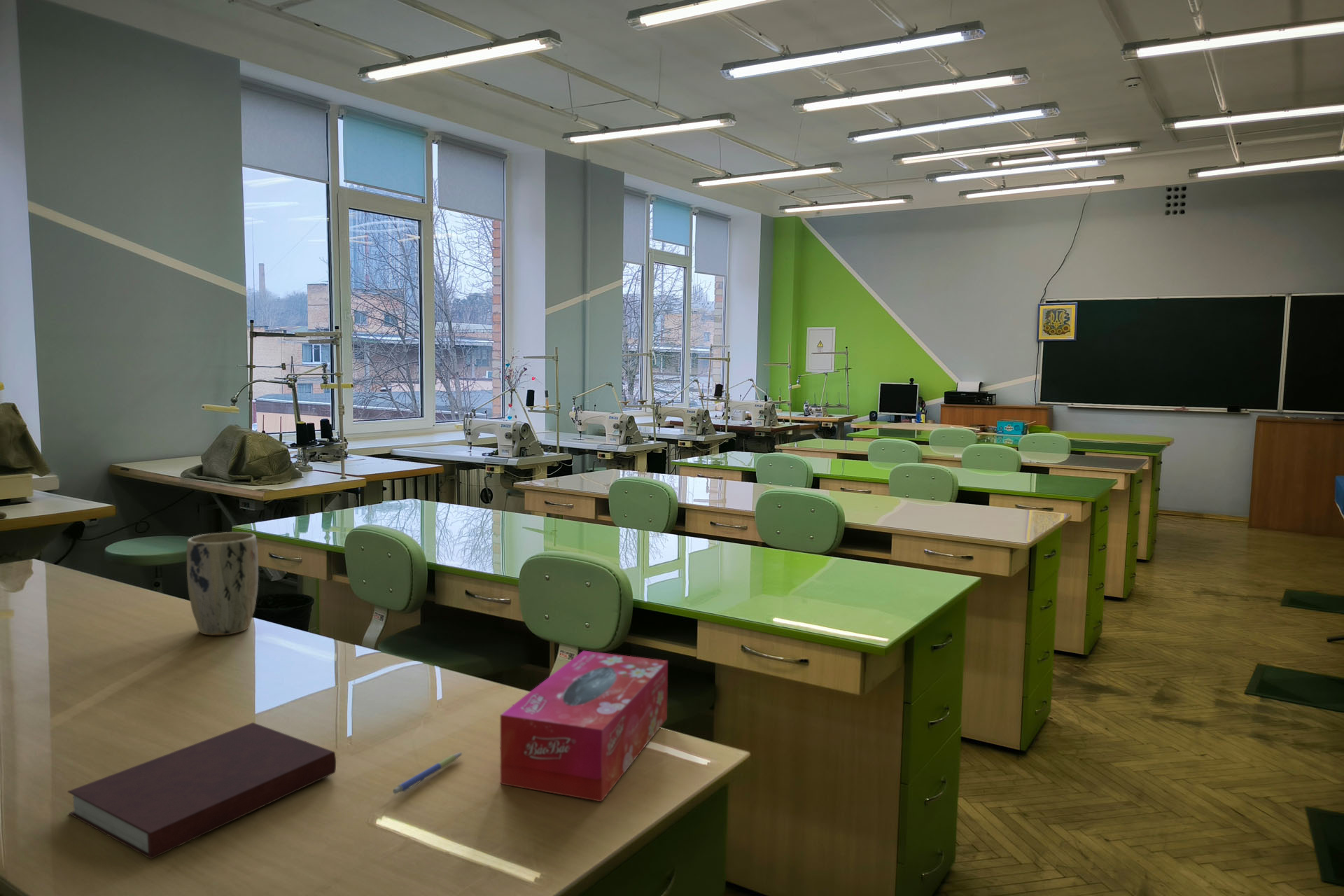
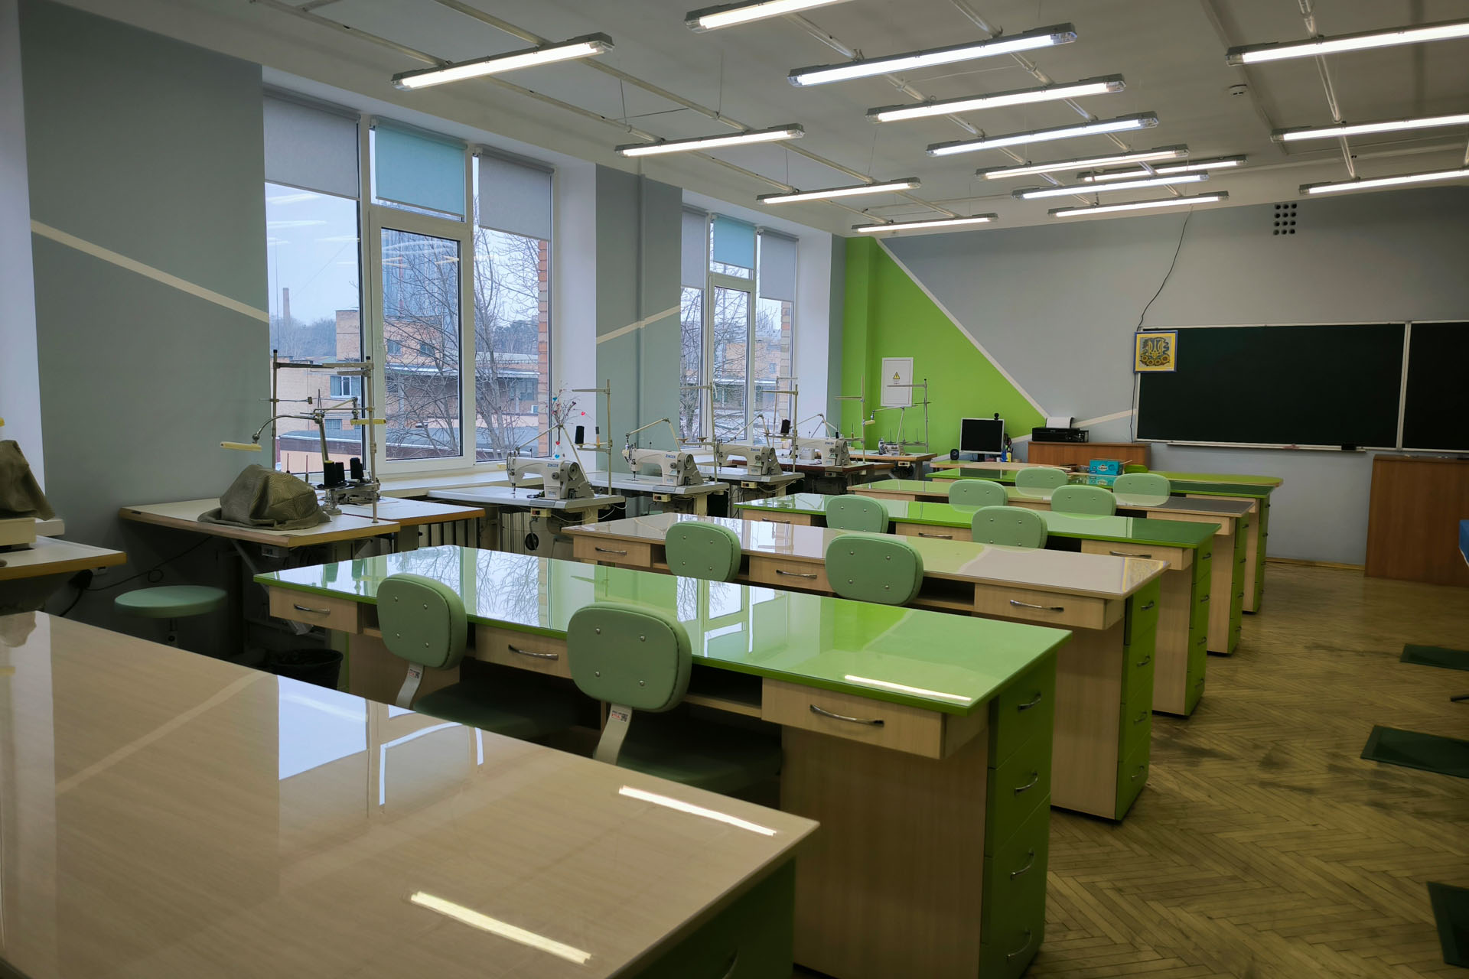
- pen [392,752,463,794]
- plant pot [186,531,259,636]
- tissue box [500,650,668,802]
- notebook [67,722,337,860]
